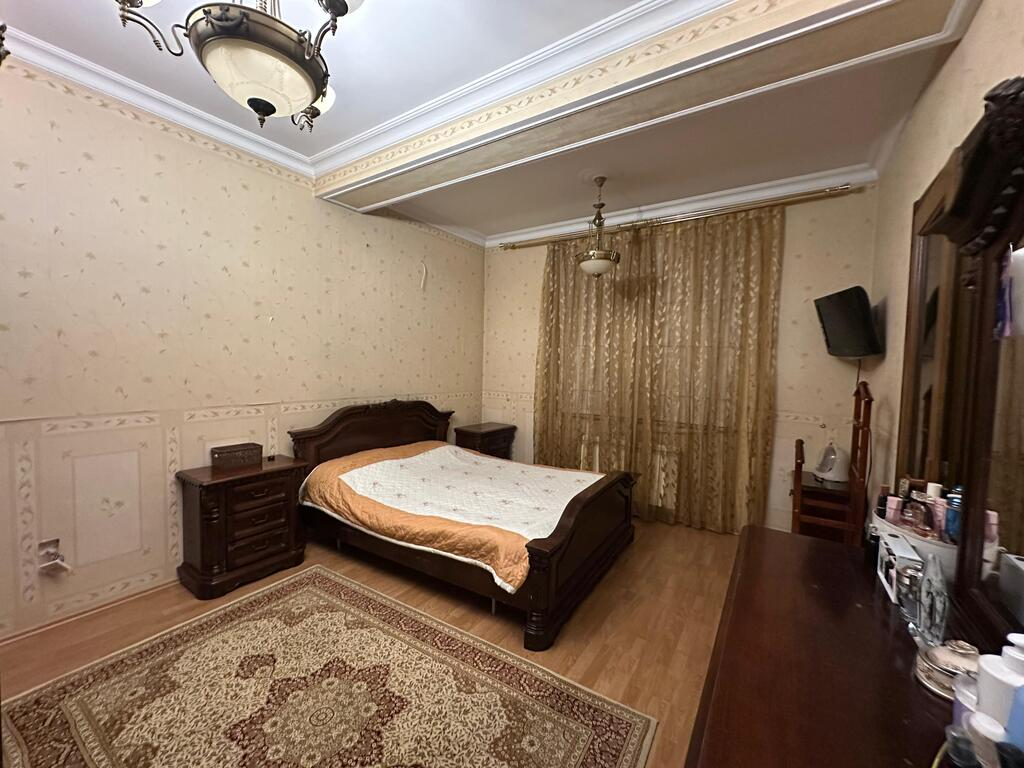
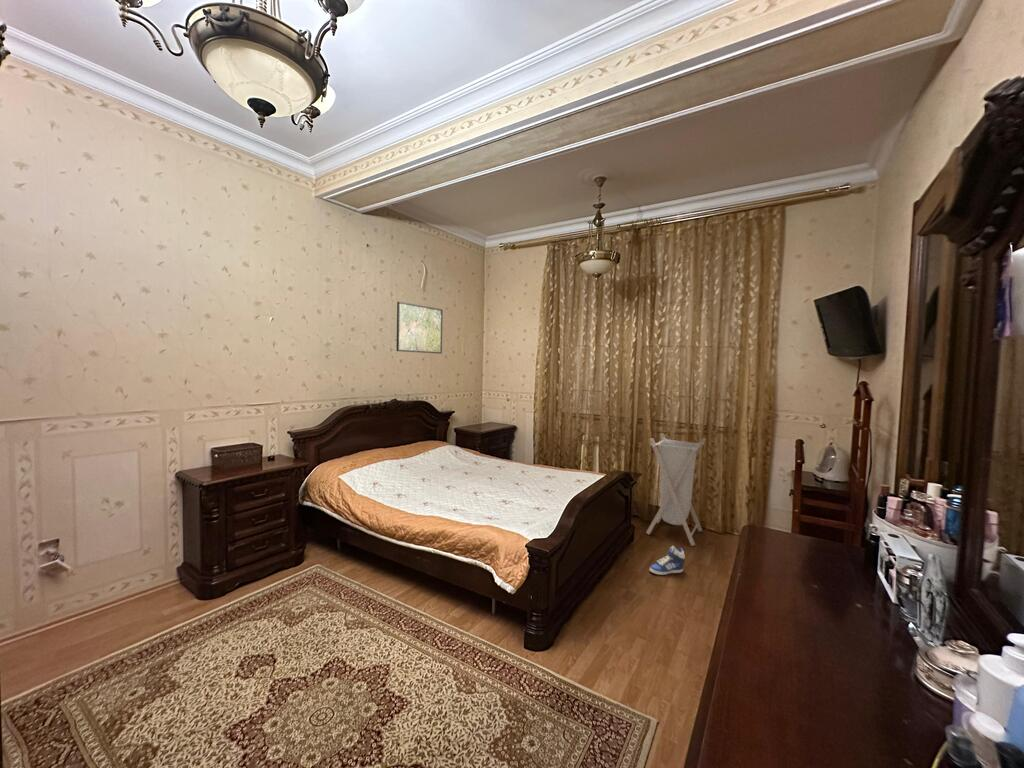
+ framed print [396,301,444,355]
+ laundry hamper [645,432,707,547]
+ sneaker [649,545,686,576]
